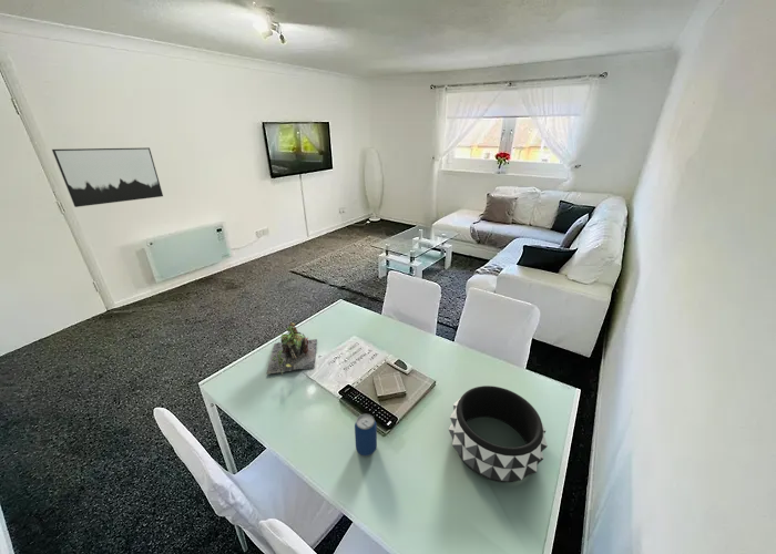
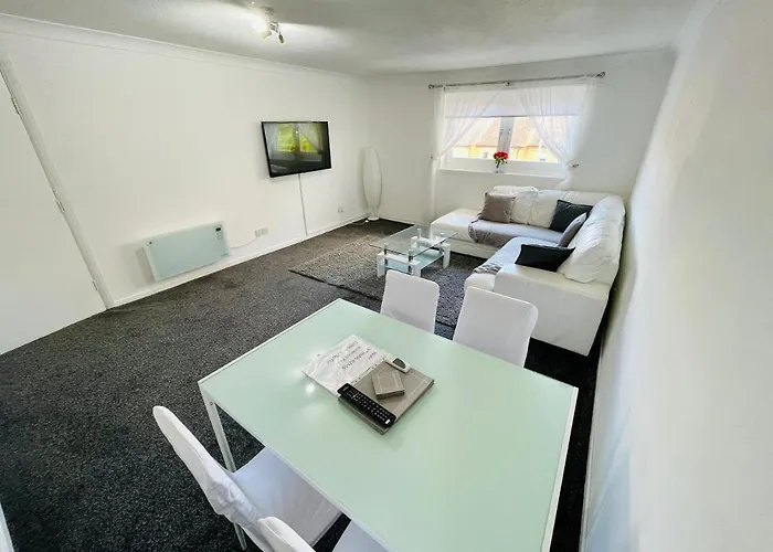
- plant [265,321,318,377]
- beverage can [354,413,378,456]
- wall art [51,146,164,208]
- decorative bowl [448,384,549,484]
